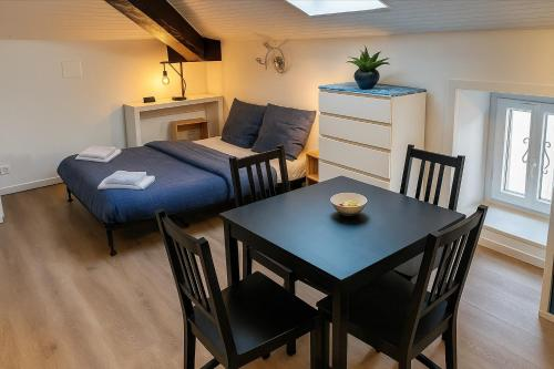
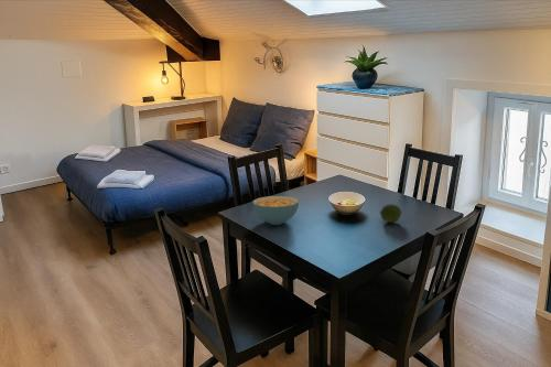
+ fruit [379,203,402,224]
+ cereal bowl [252,195,300,226]
